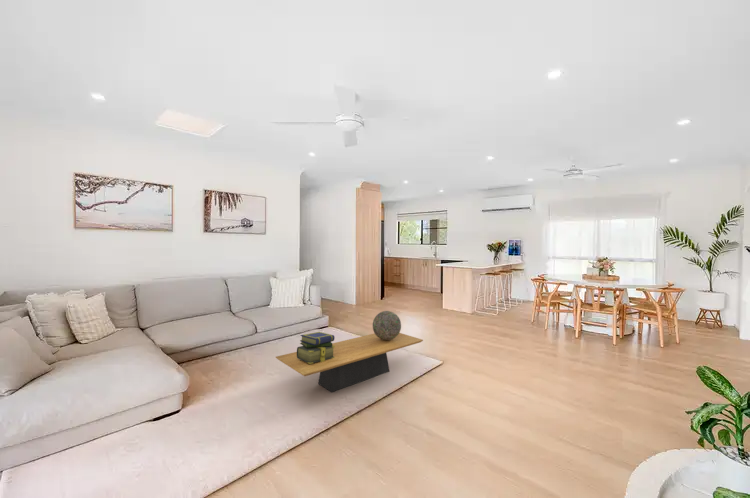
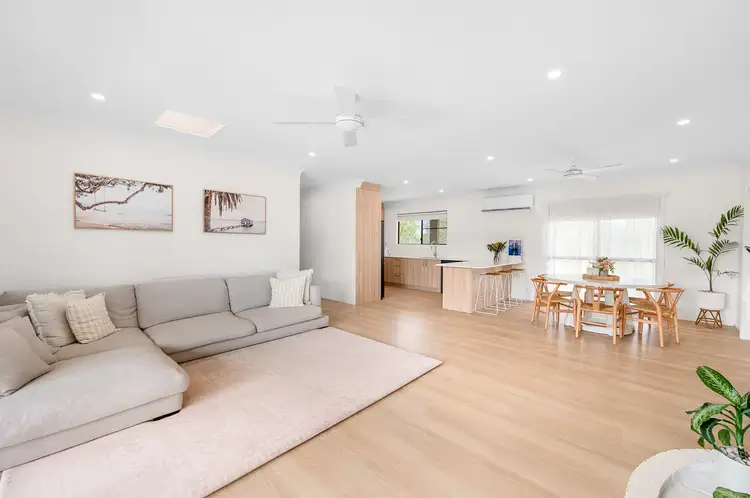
- decorative sphere [372,310,402,340]
- stack of books [296,331,336,364]
- coffee table [274,332,424,393]
